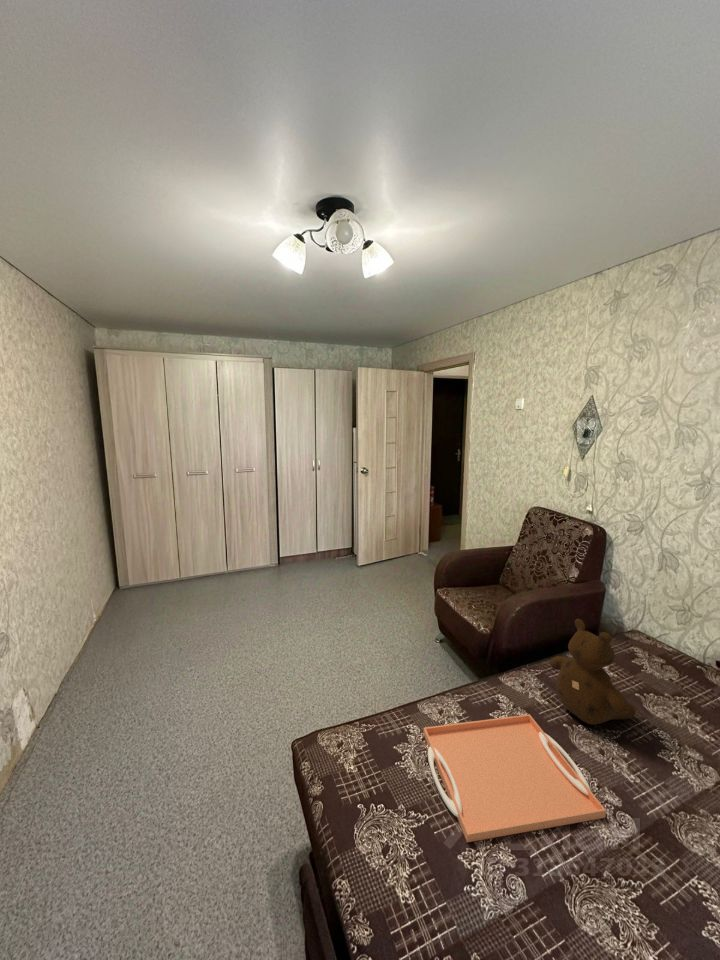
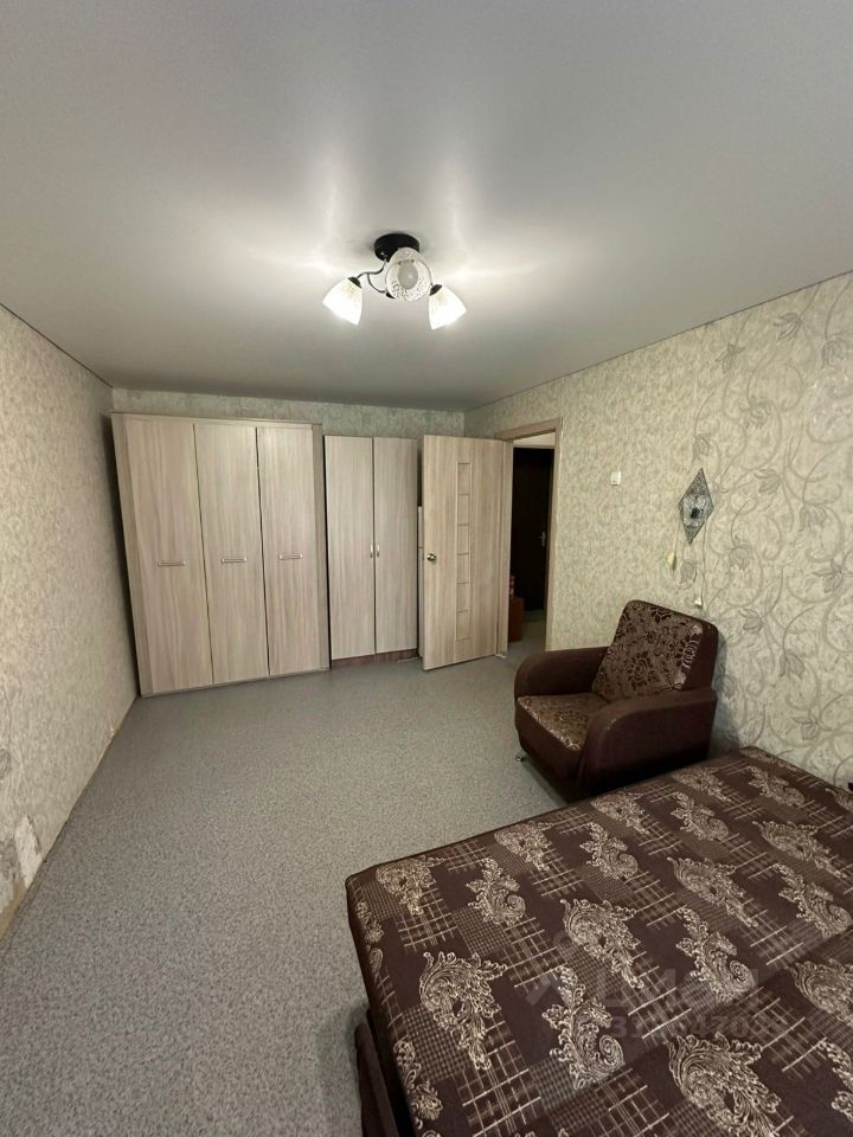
- teddy bear [549,618,637,725]
- serving tray [422,713,607,843]
